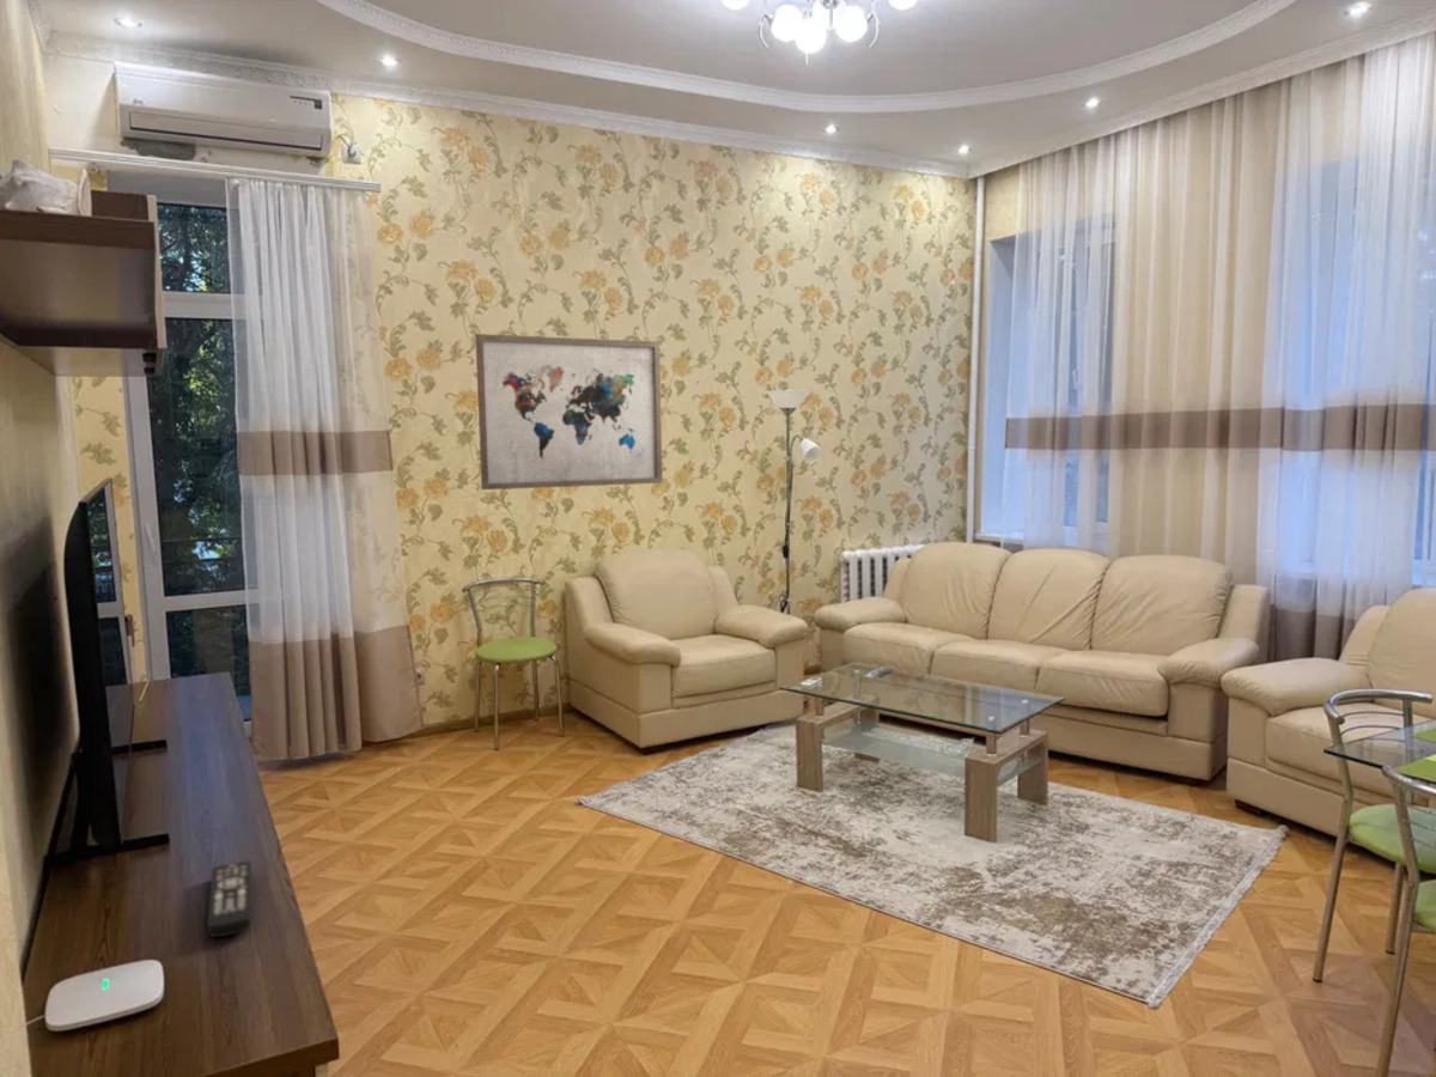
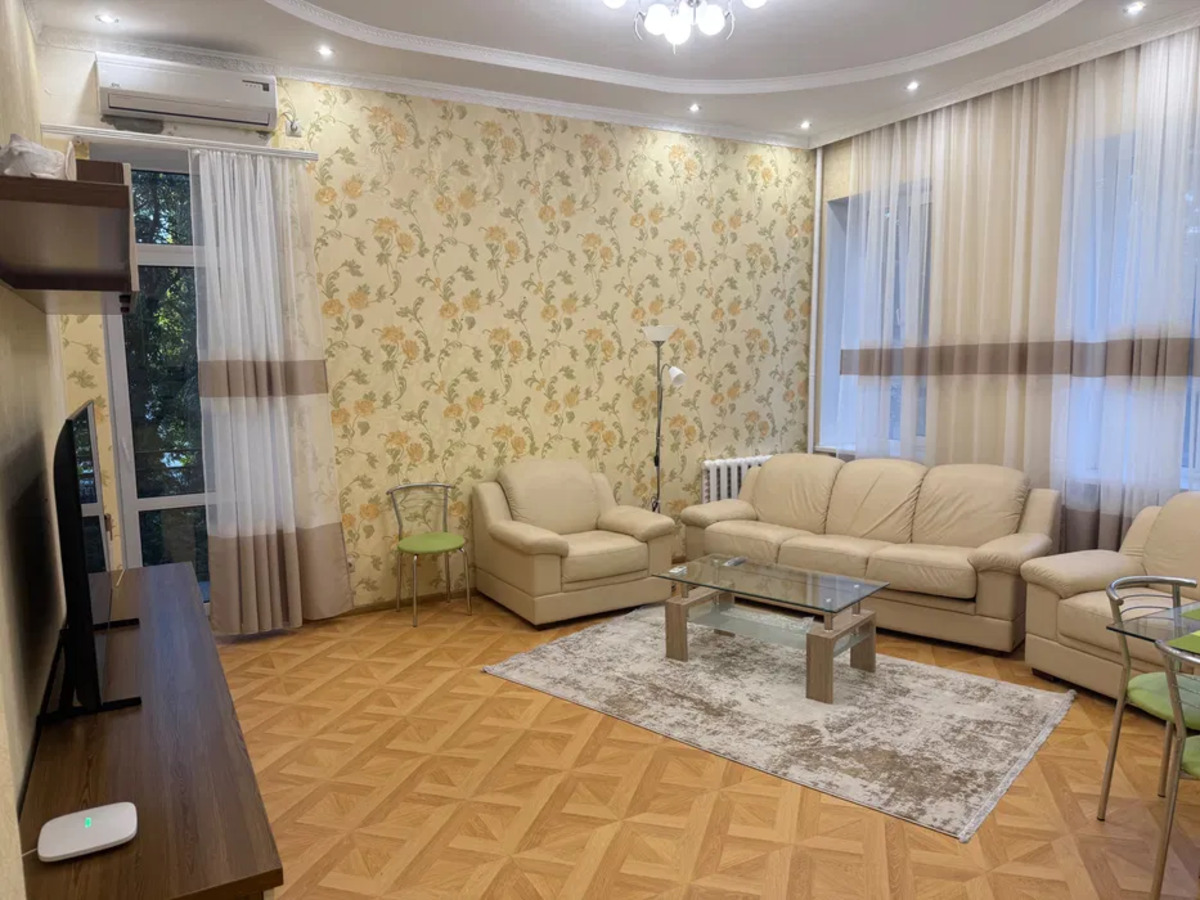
- wall art [474,333,664,491]
- remote control [206,860,252,938]
